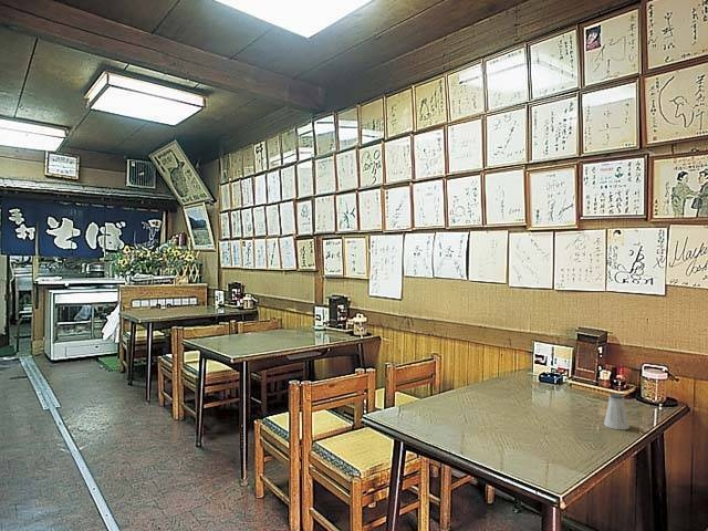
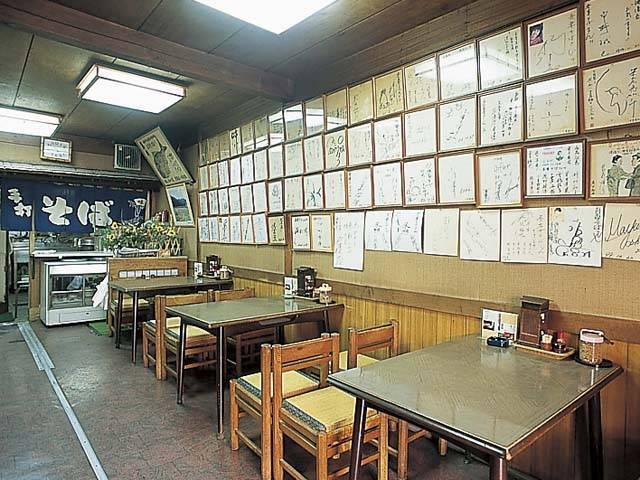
- saltshaker [603,393,631,430]
